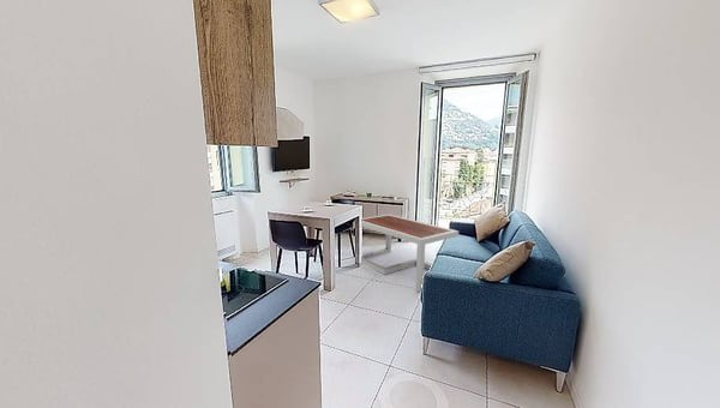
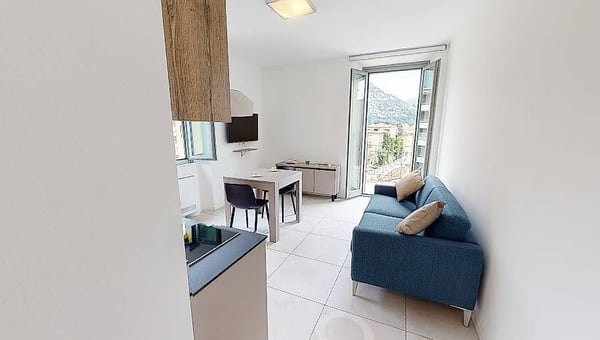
- coffee table [353,214,460,293]
